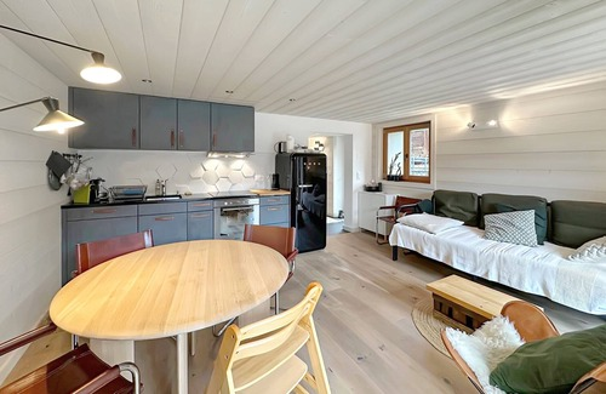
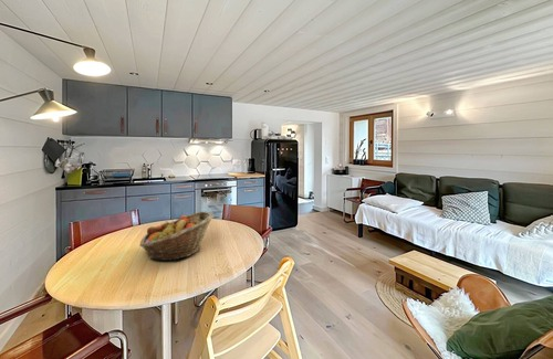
+ fruit basket [138,211,215,262]
